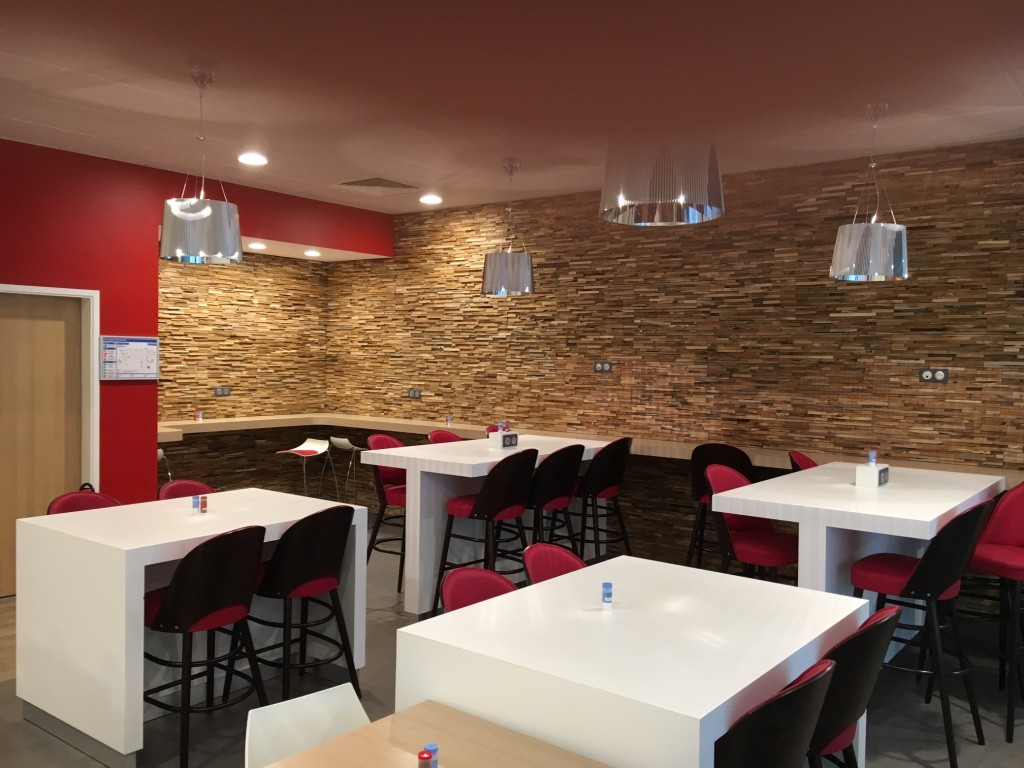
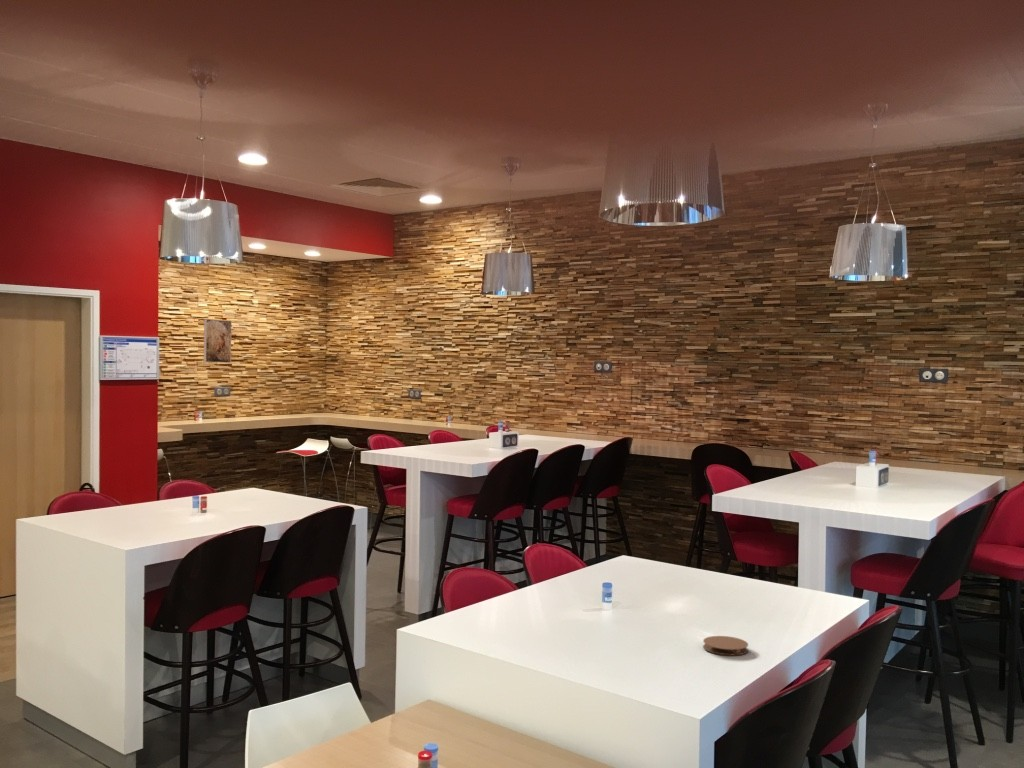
+ coaster [702,635,749,657]
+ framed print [203,318,232,364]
